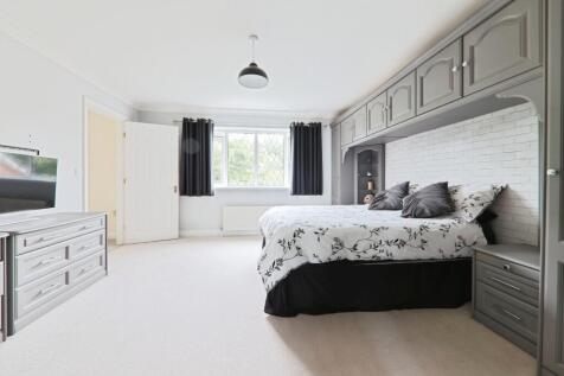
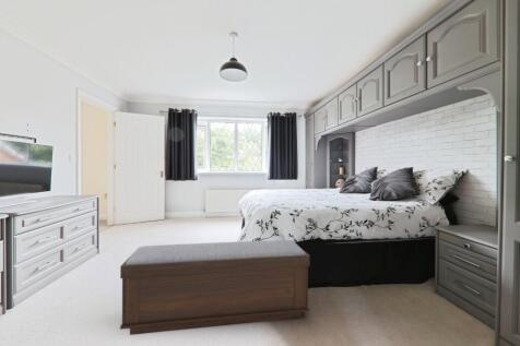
+ bench [119,239,311,336]
